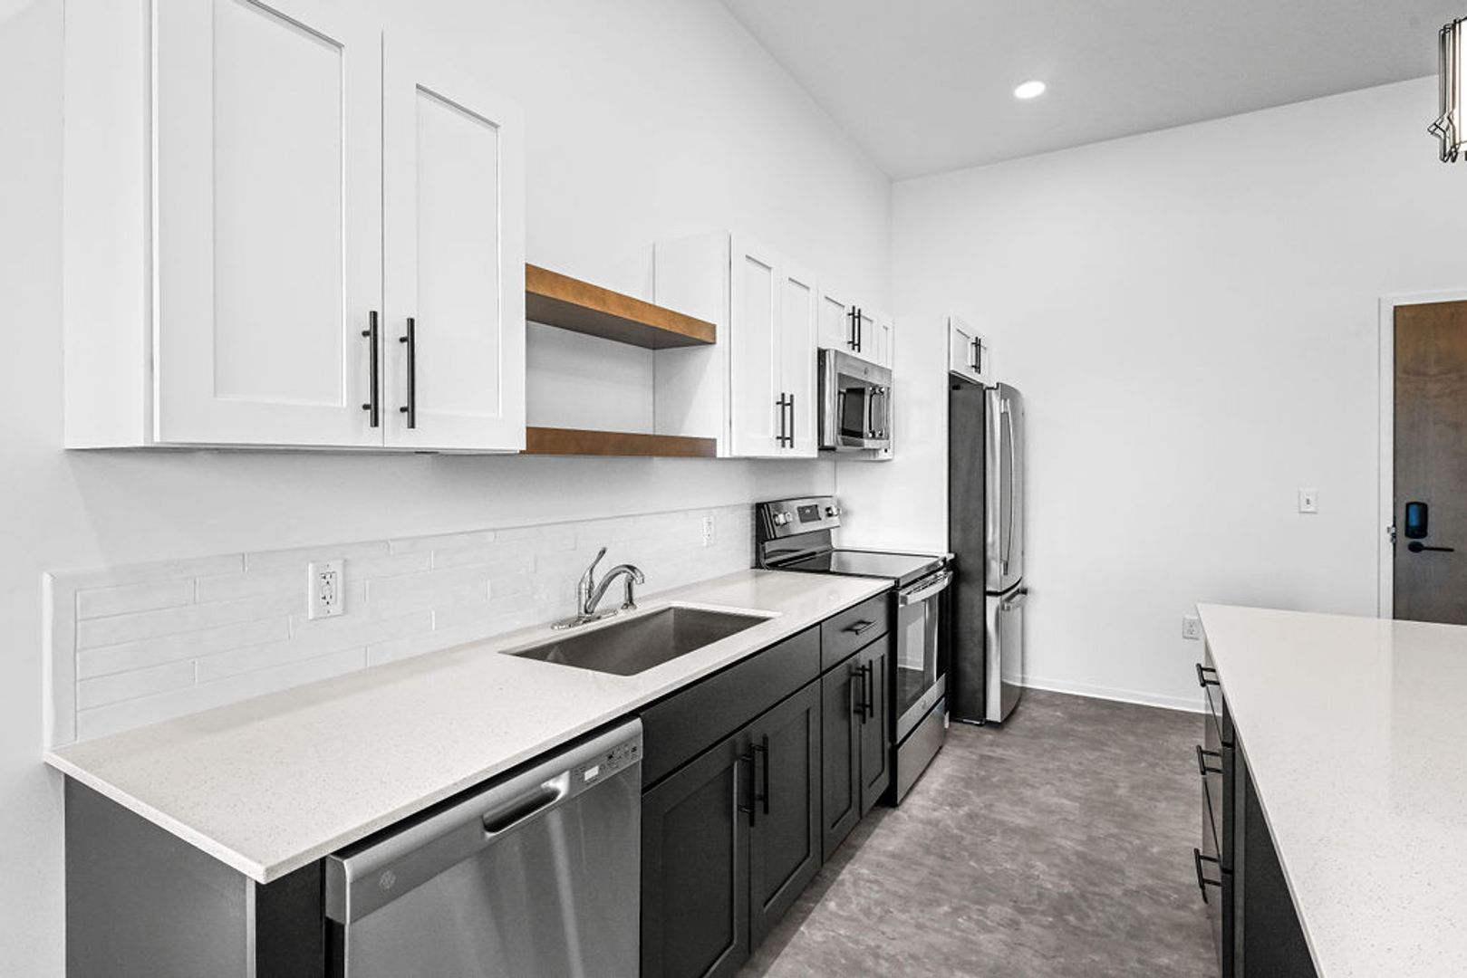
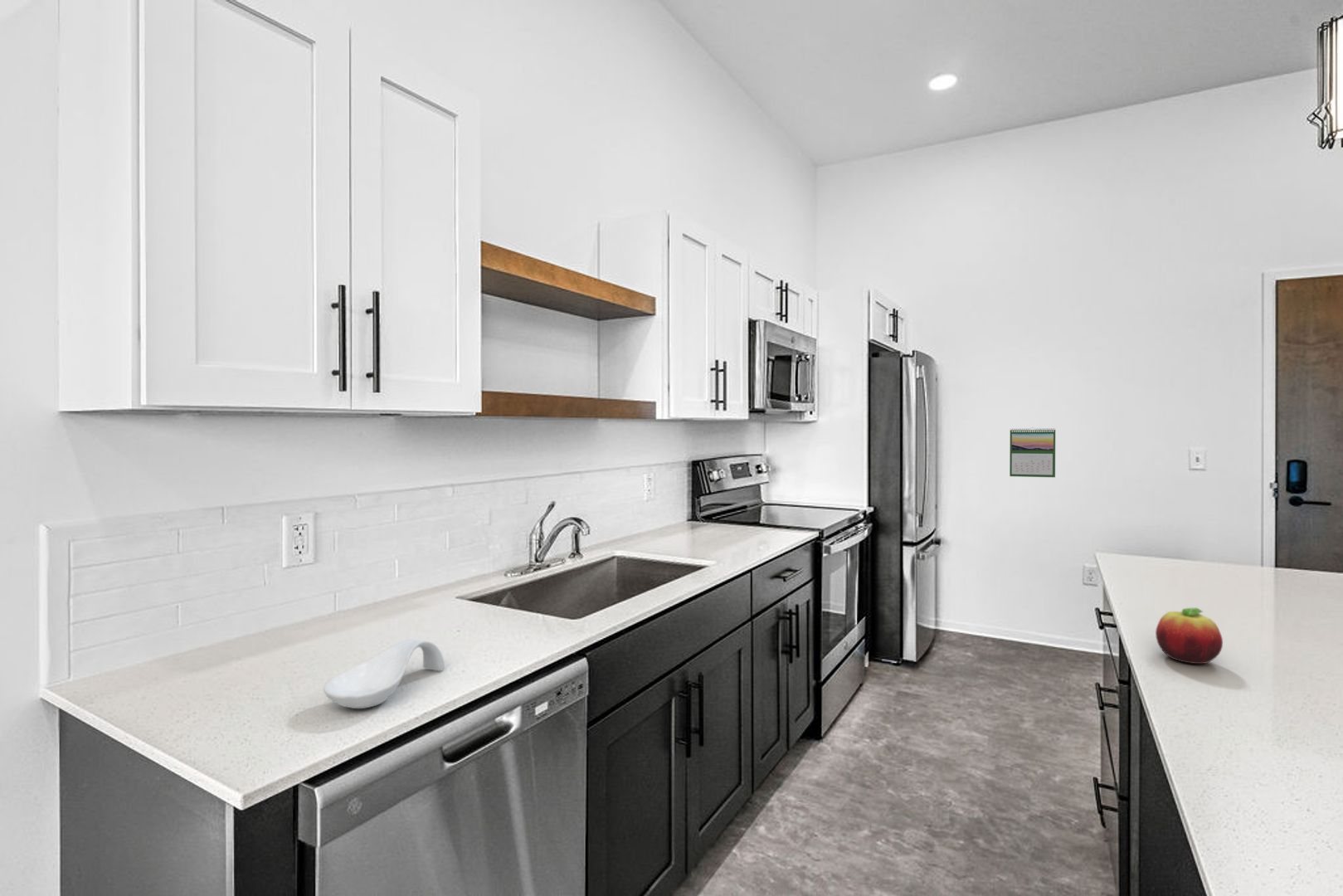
+ spoon rest [323,638,445,709]
+ fruit [1155,606,1224,665]
+ calendar [1009,426,1056,478]
